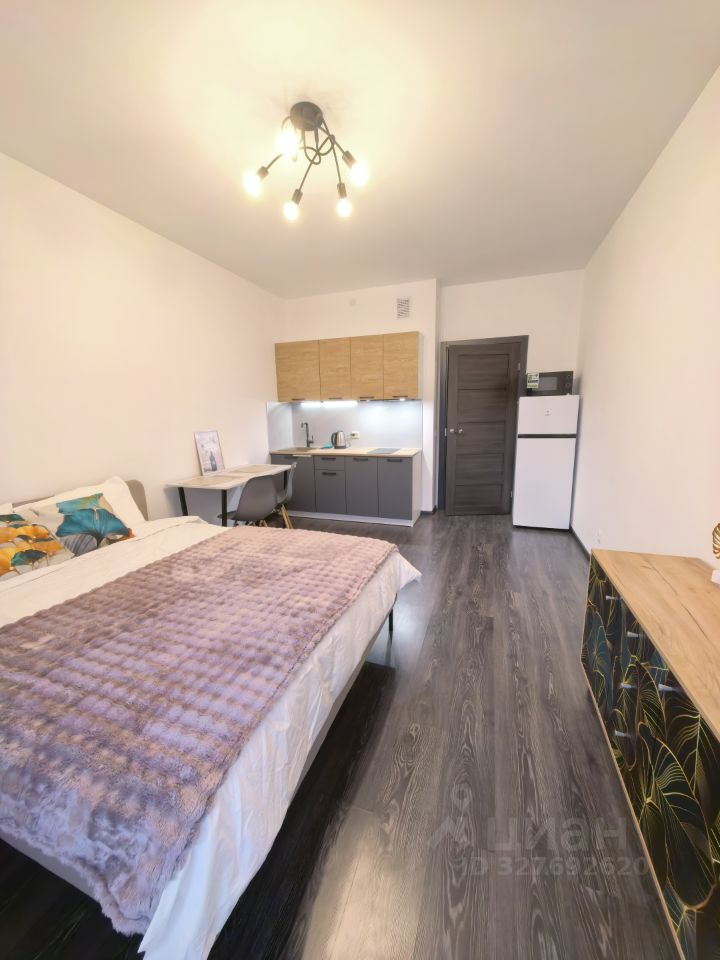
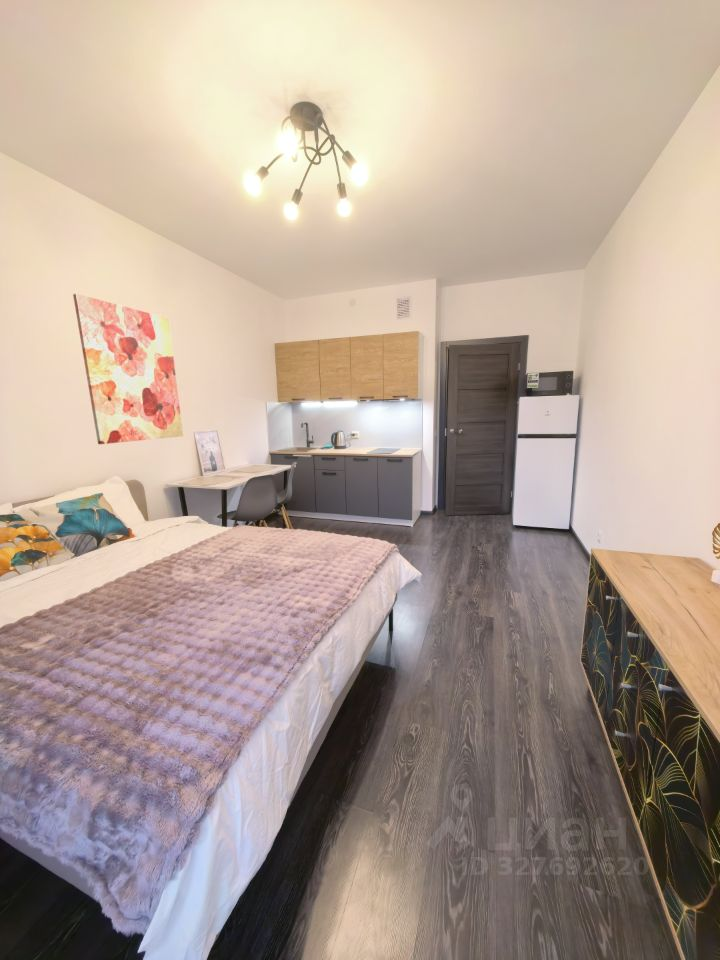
+ wall art [72,293,184,445]
